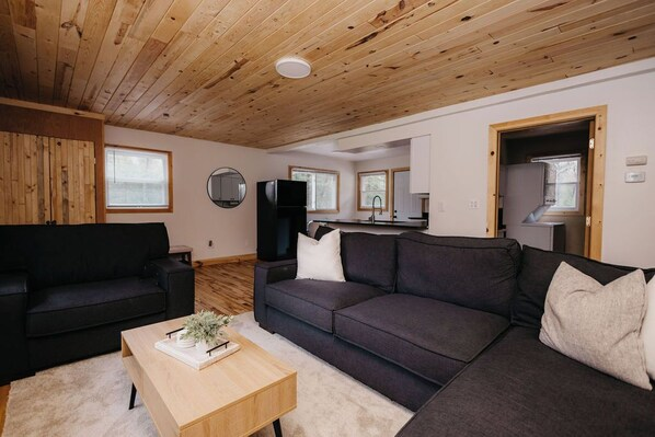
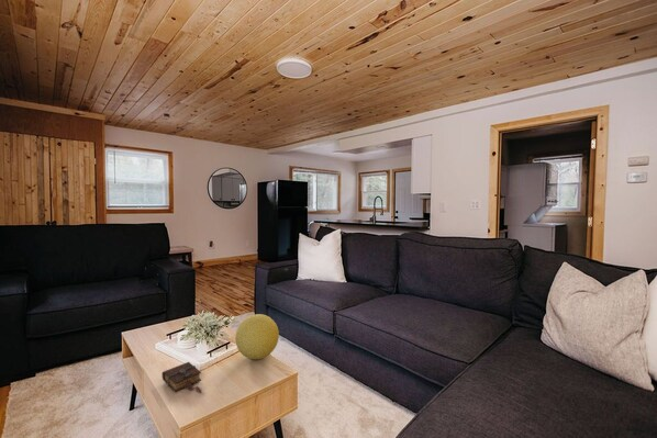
+ book [162,361,202,394]
+ decorative ball [234,313,280,360]
